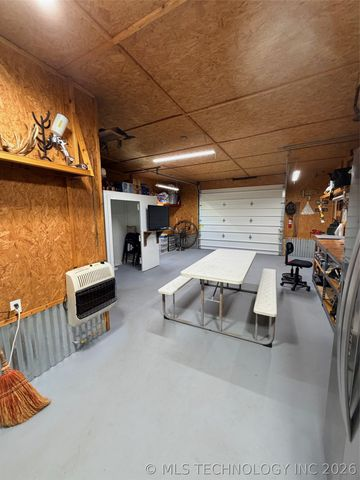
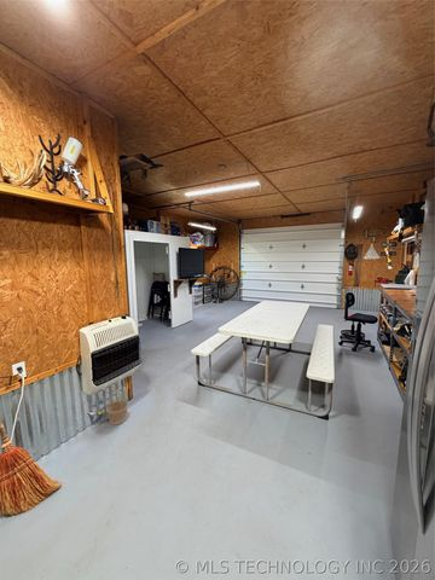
+ basket [105,389,129,427]
